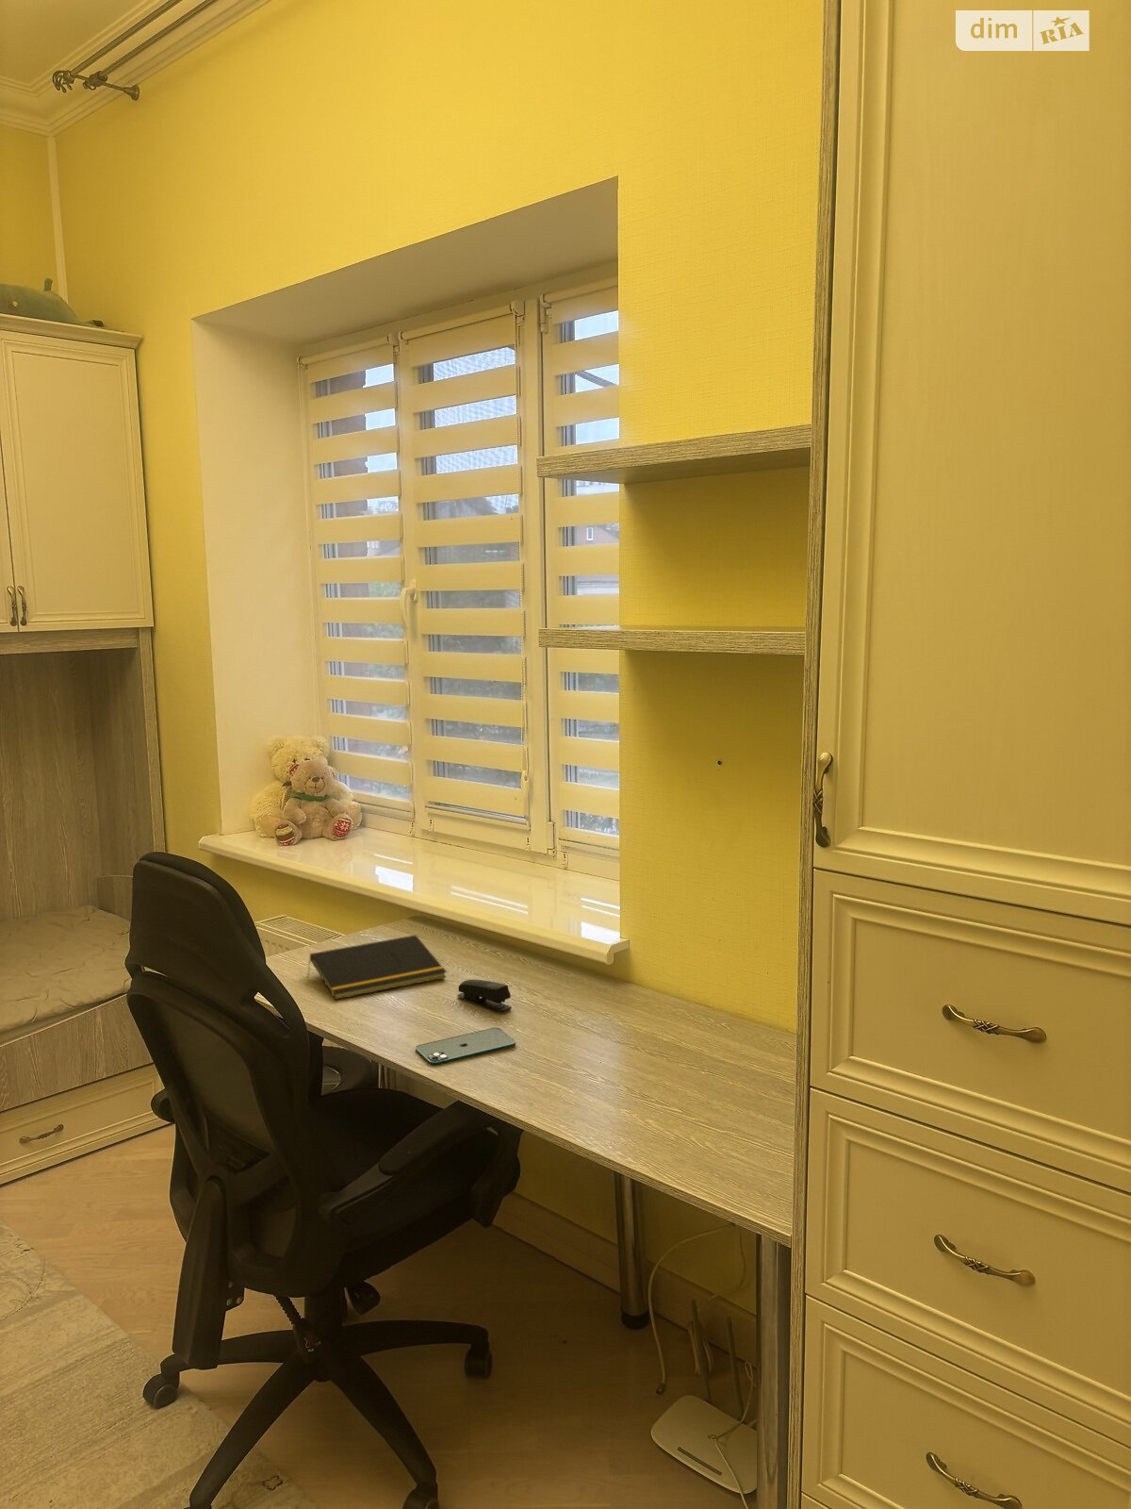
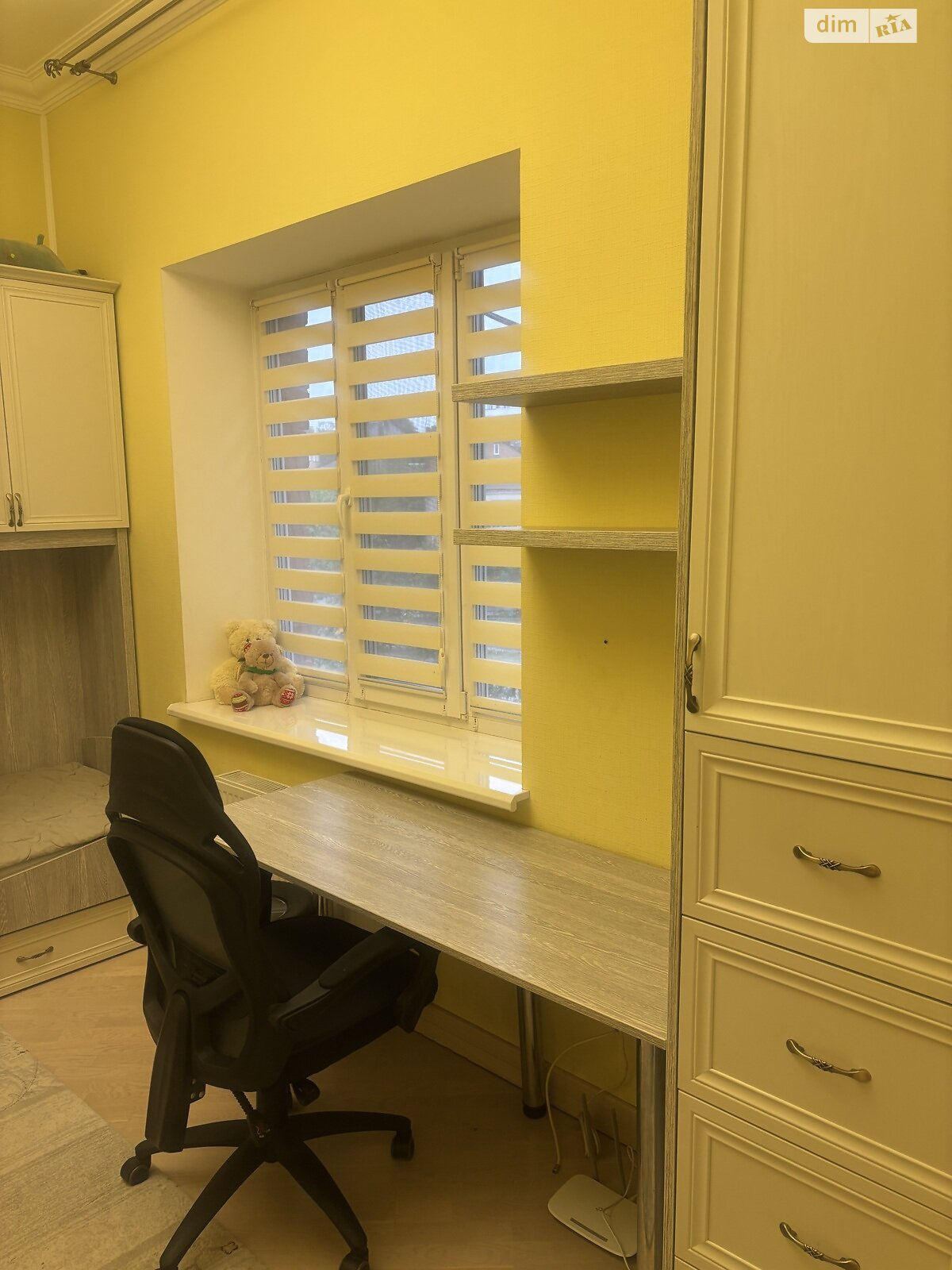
- notepad [307,934,448,1000]
- stapler [456,979,513,1014]
- smartphone [415,1027,517,1066]
